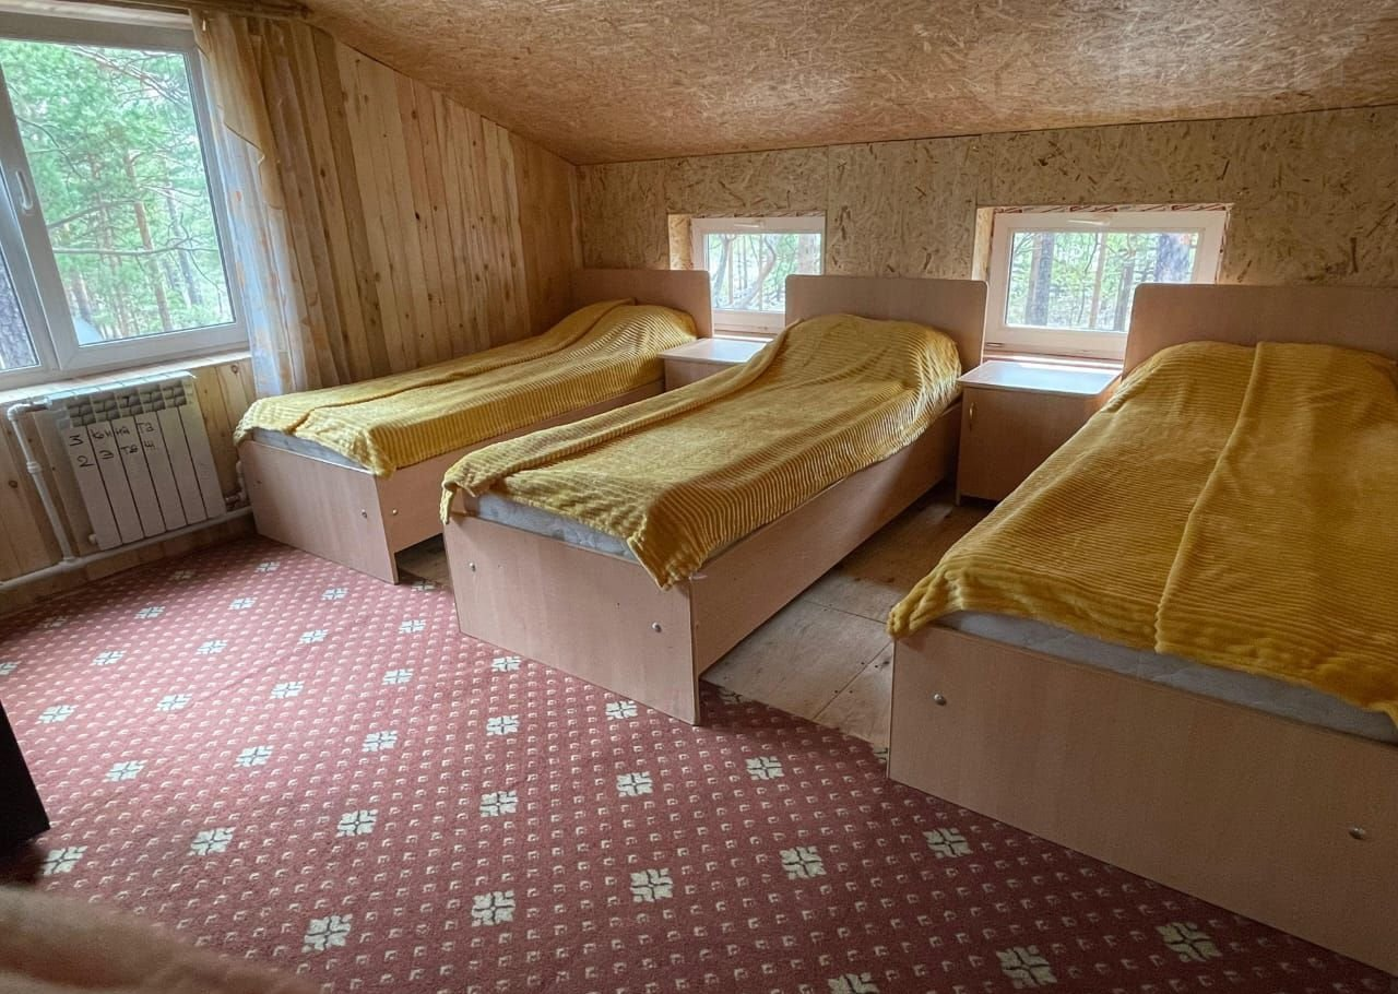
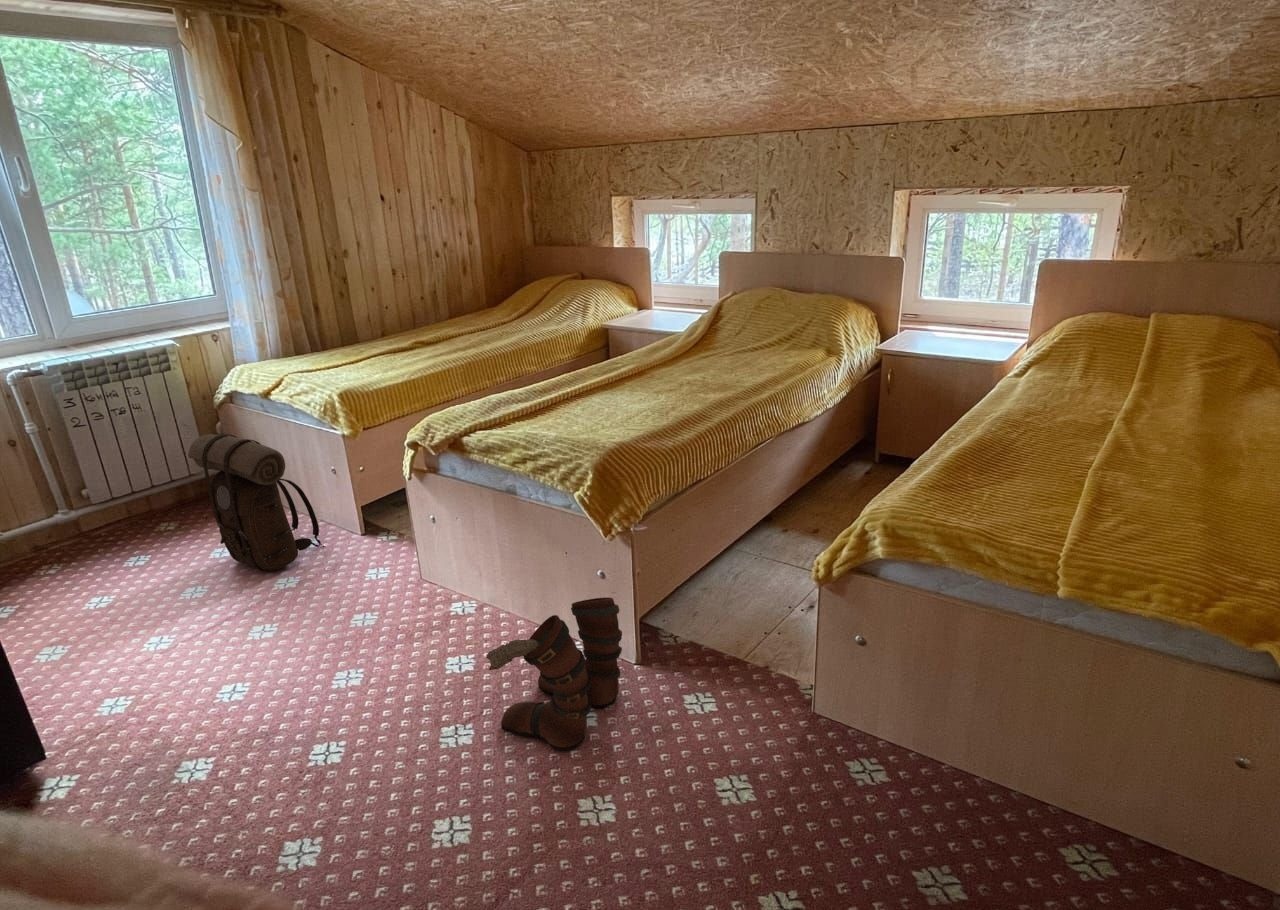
+ backpack [187,433,323,572]
+ boots [485,597,623,751]
